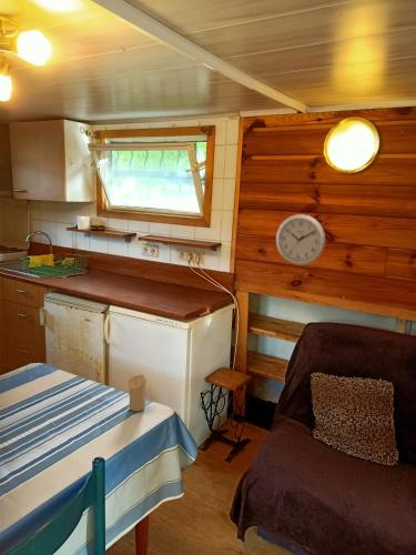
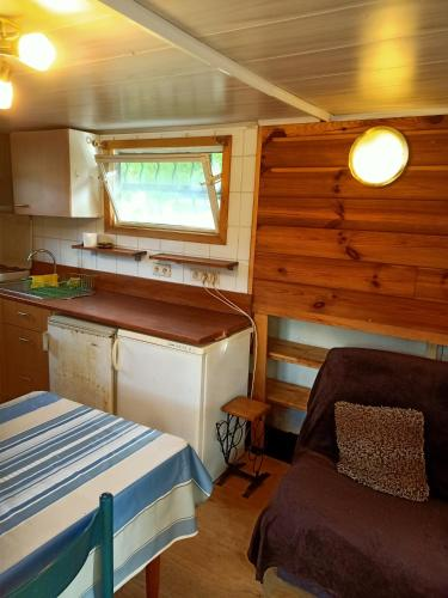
- wall clock [275,213,326,266]
- candle [128,374,146,413]
